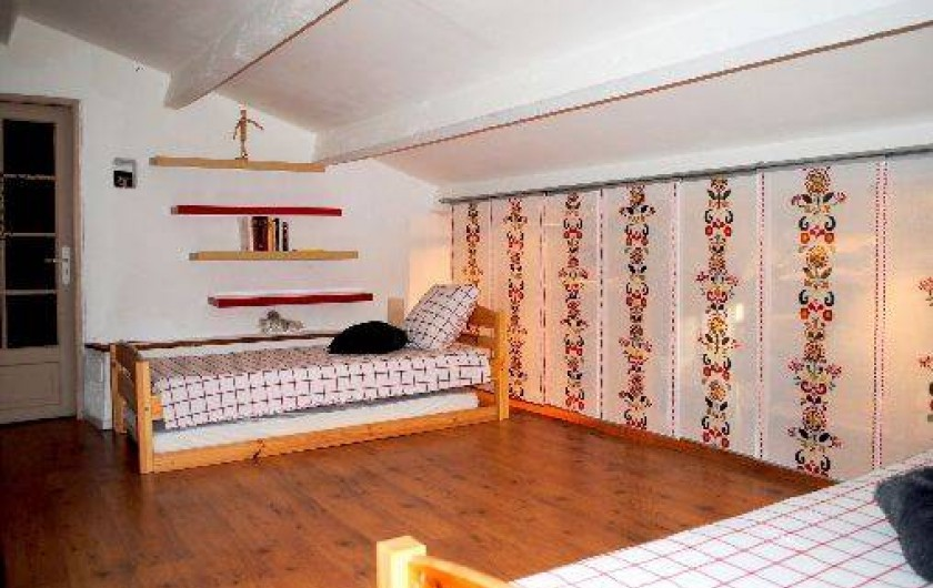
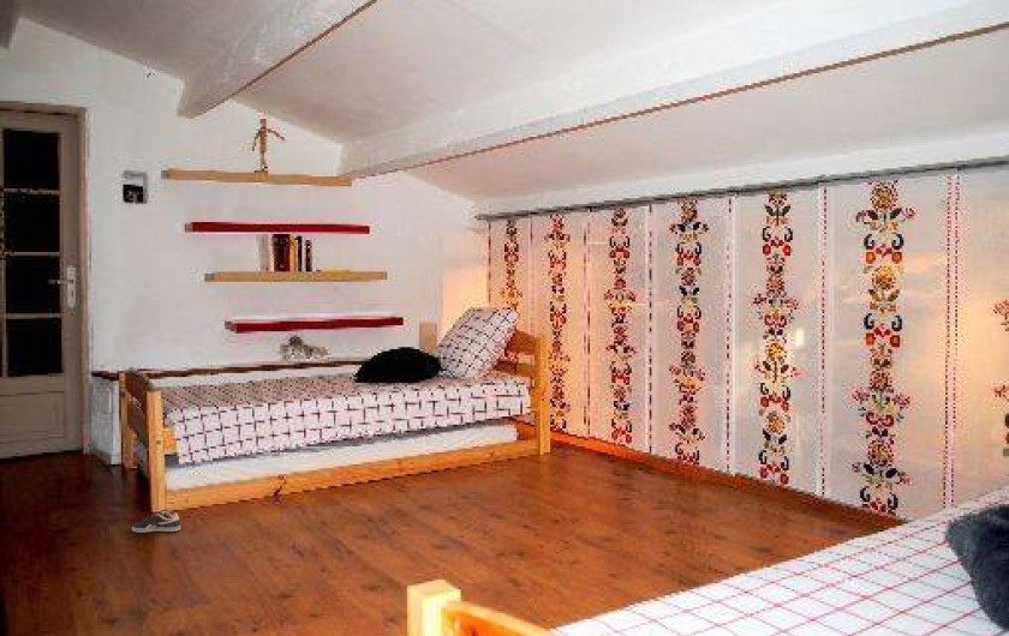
+ sneaker [131,510,181,534]
